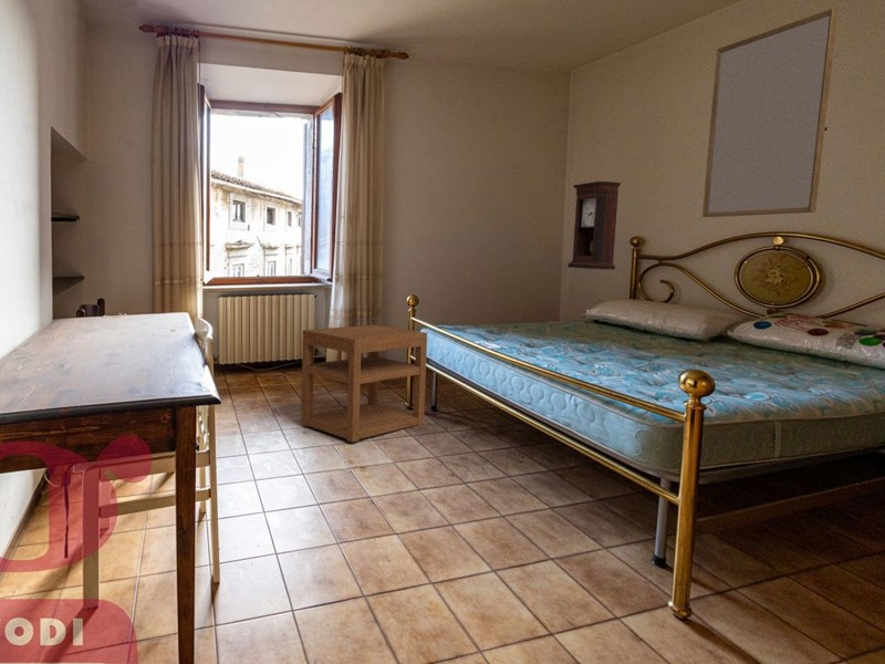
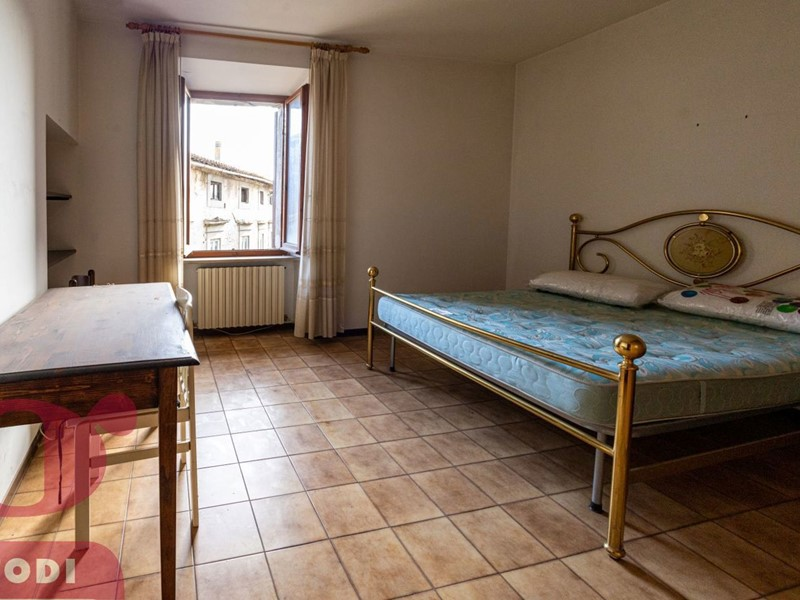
- home mirror [701,7,839,218]
- nightstand [300,324,428,444]
- pendulum clock [566,180,622,271]
